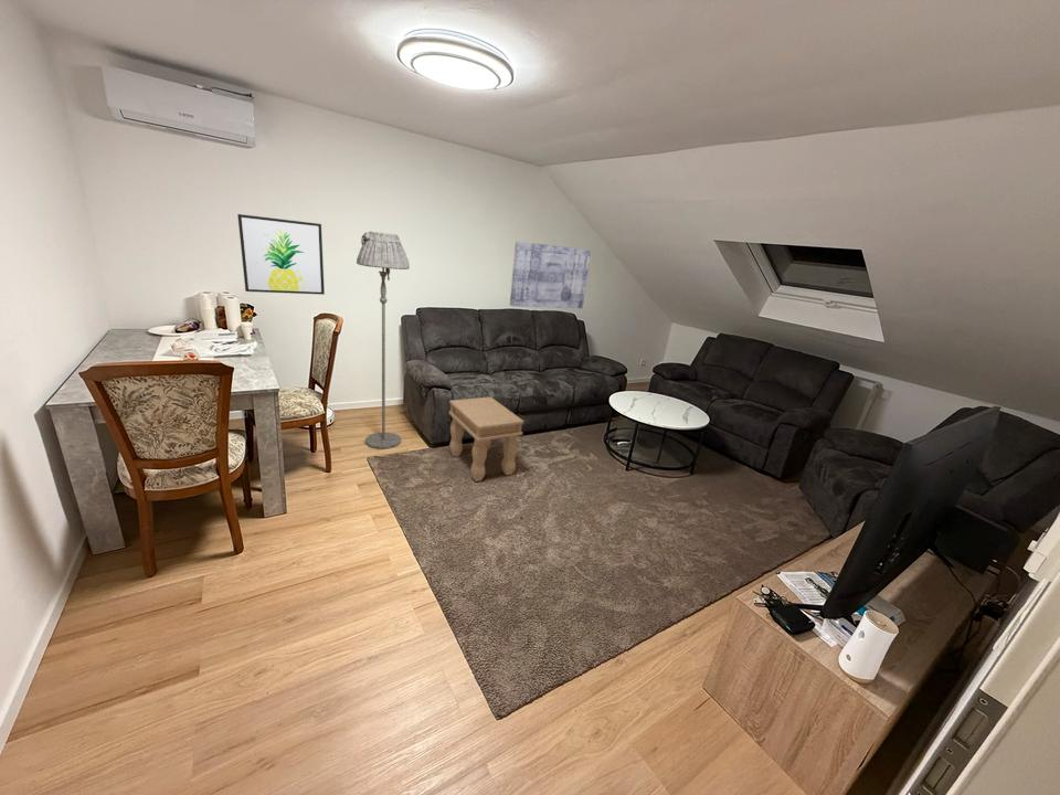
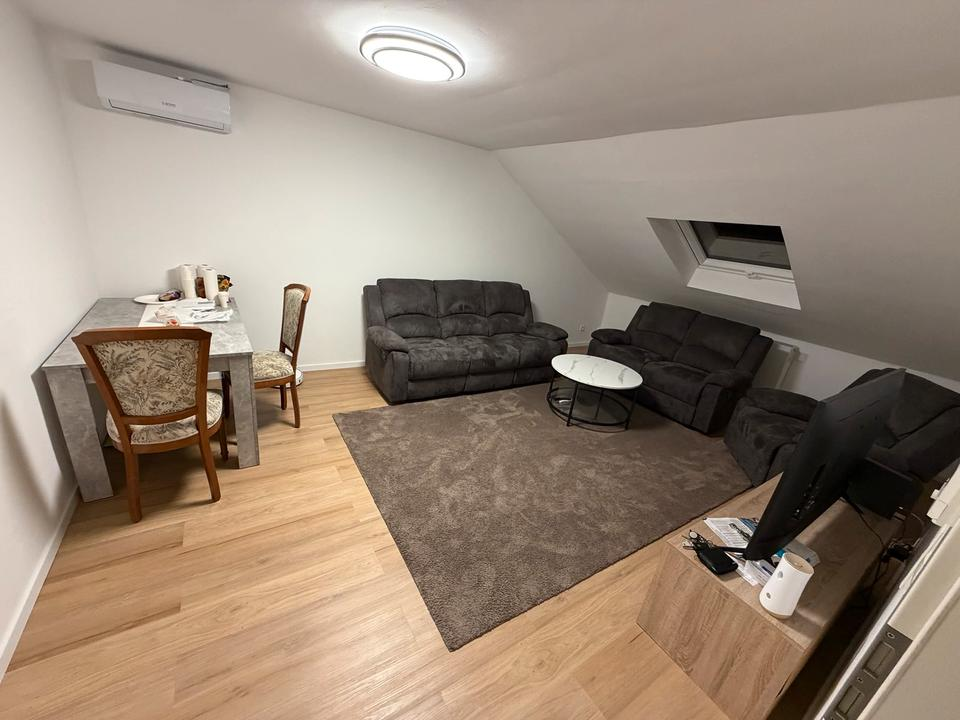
- wall art [236,213,326,296]
- wall art [509,240,592,309]
- side table [448,396,524,483]
- floor lamp [356,231,411,449]
